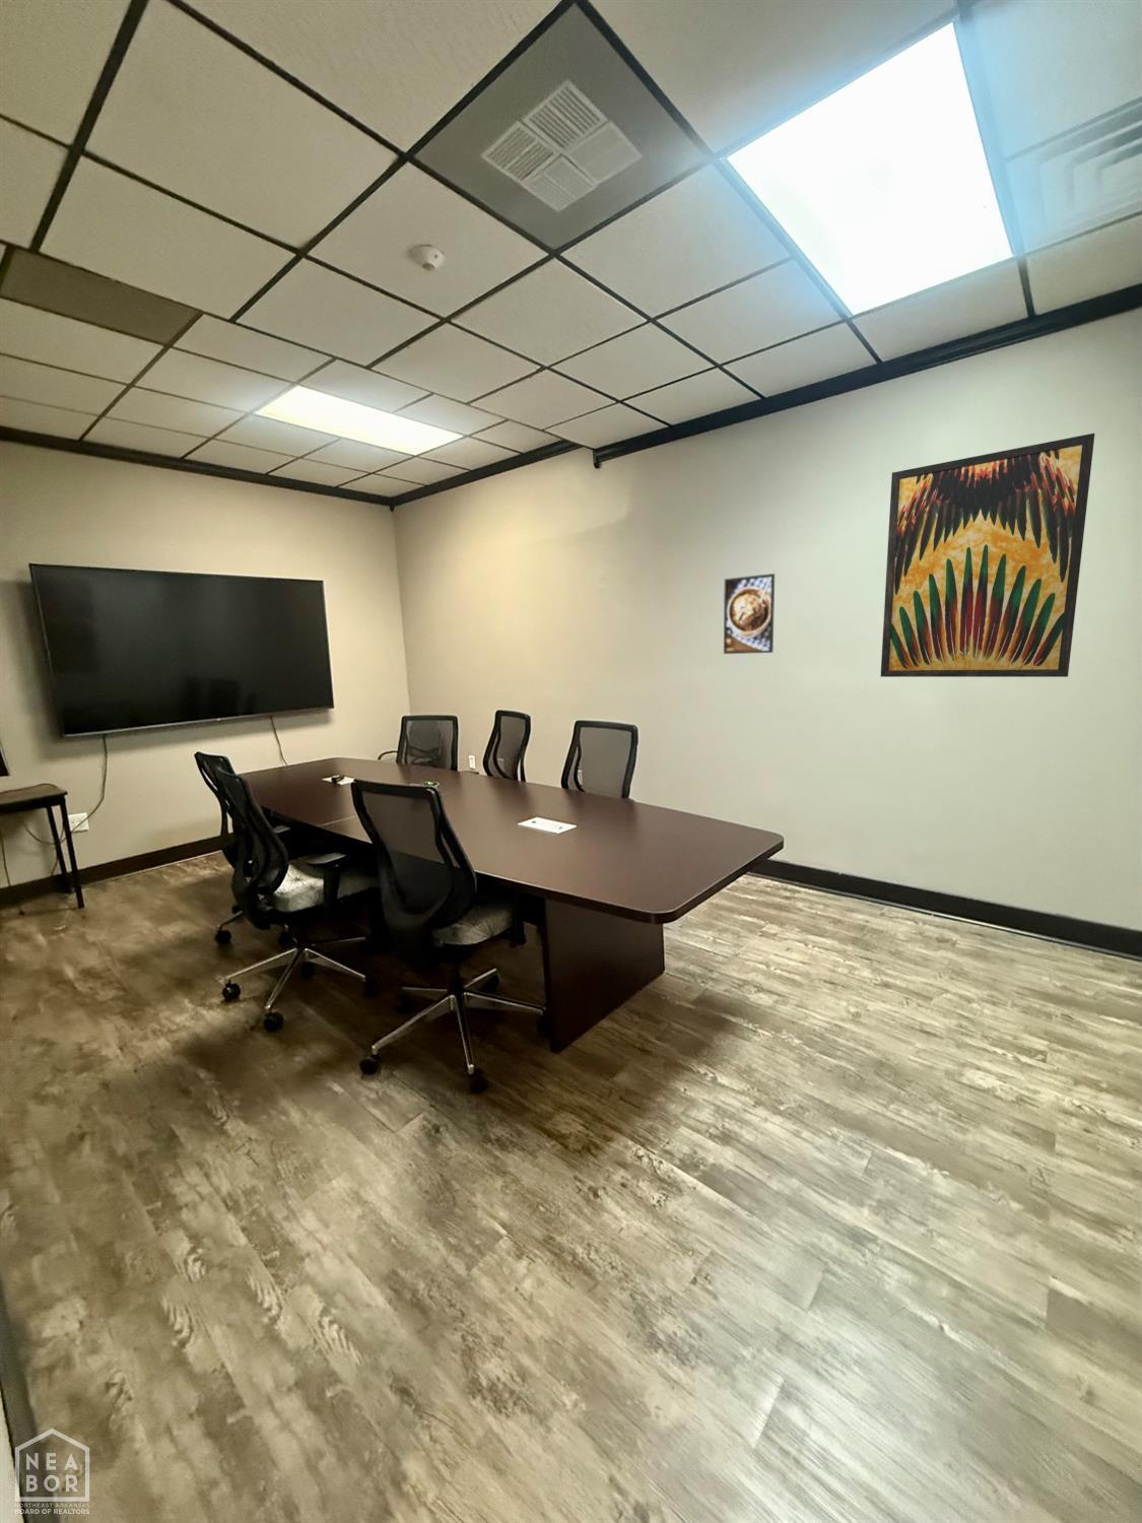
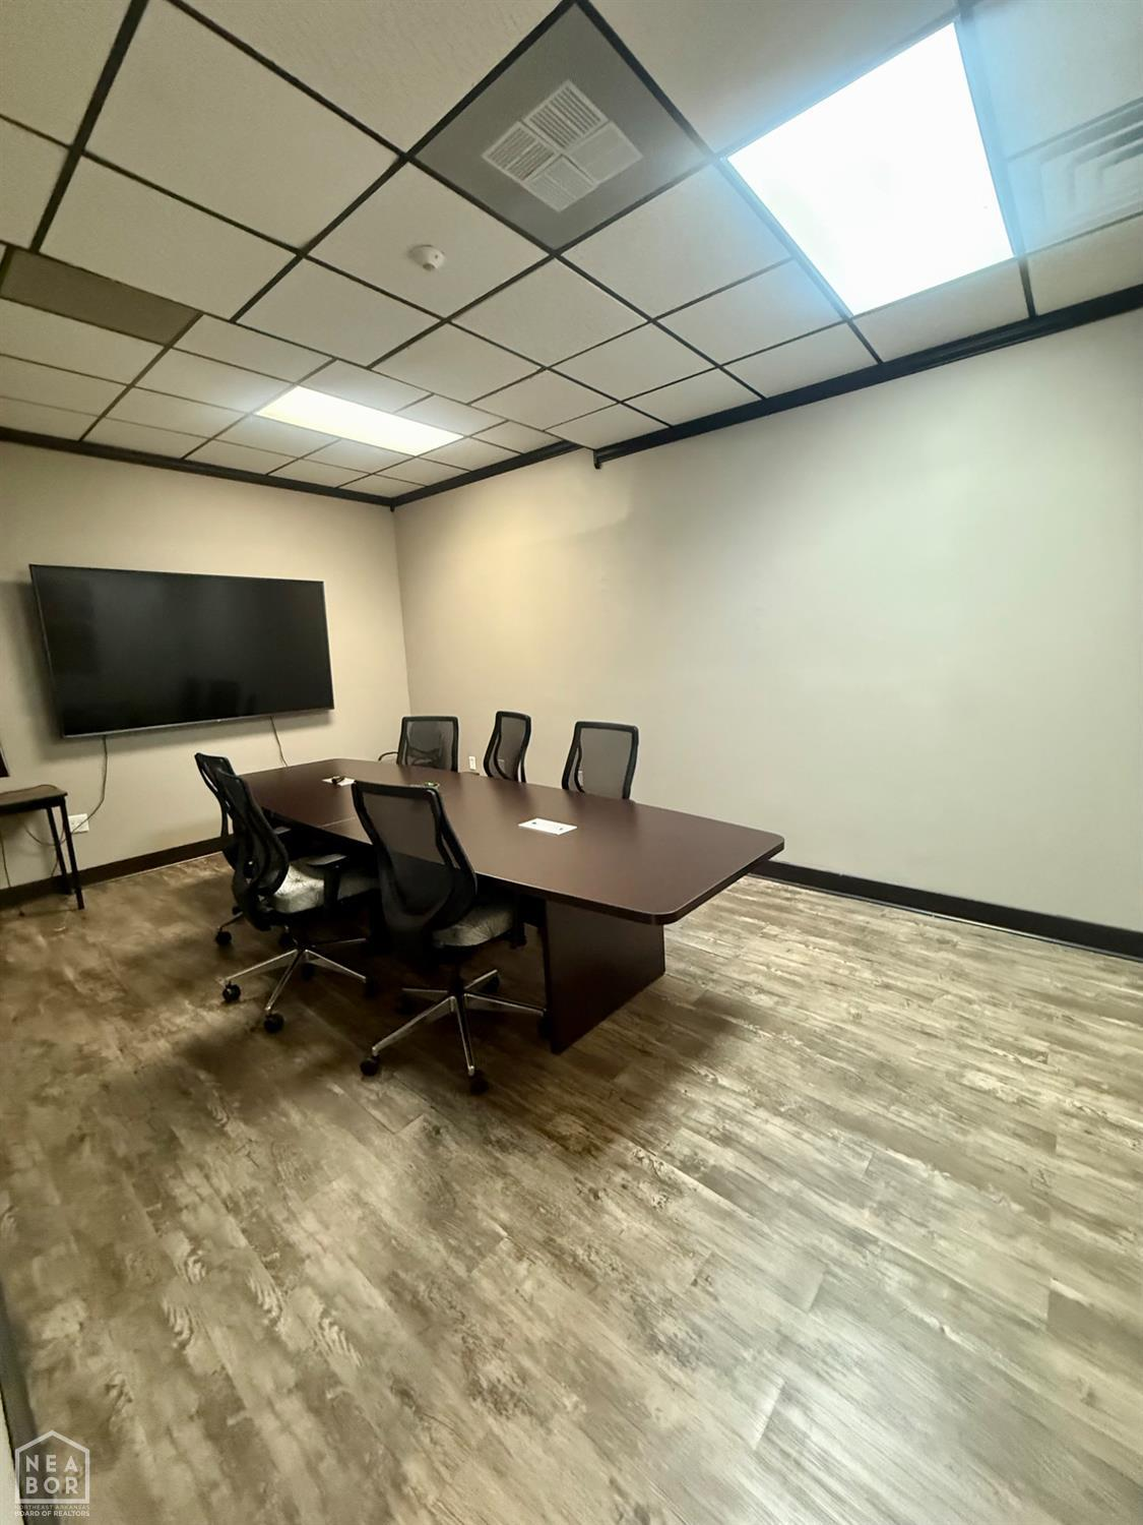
- wall art [879,433,1095,679]
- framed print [723,573,776,655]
